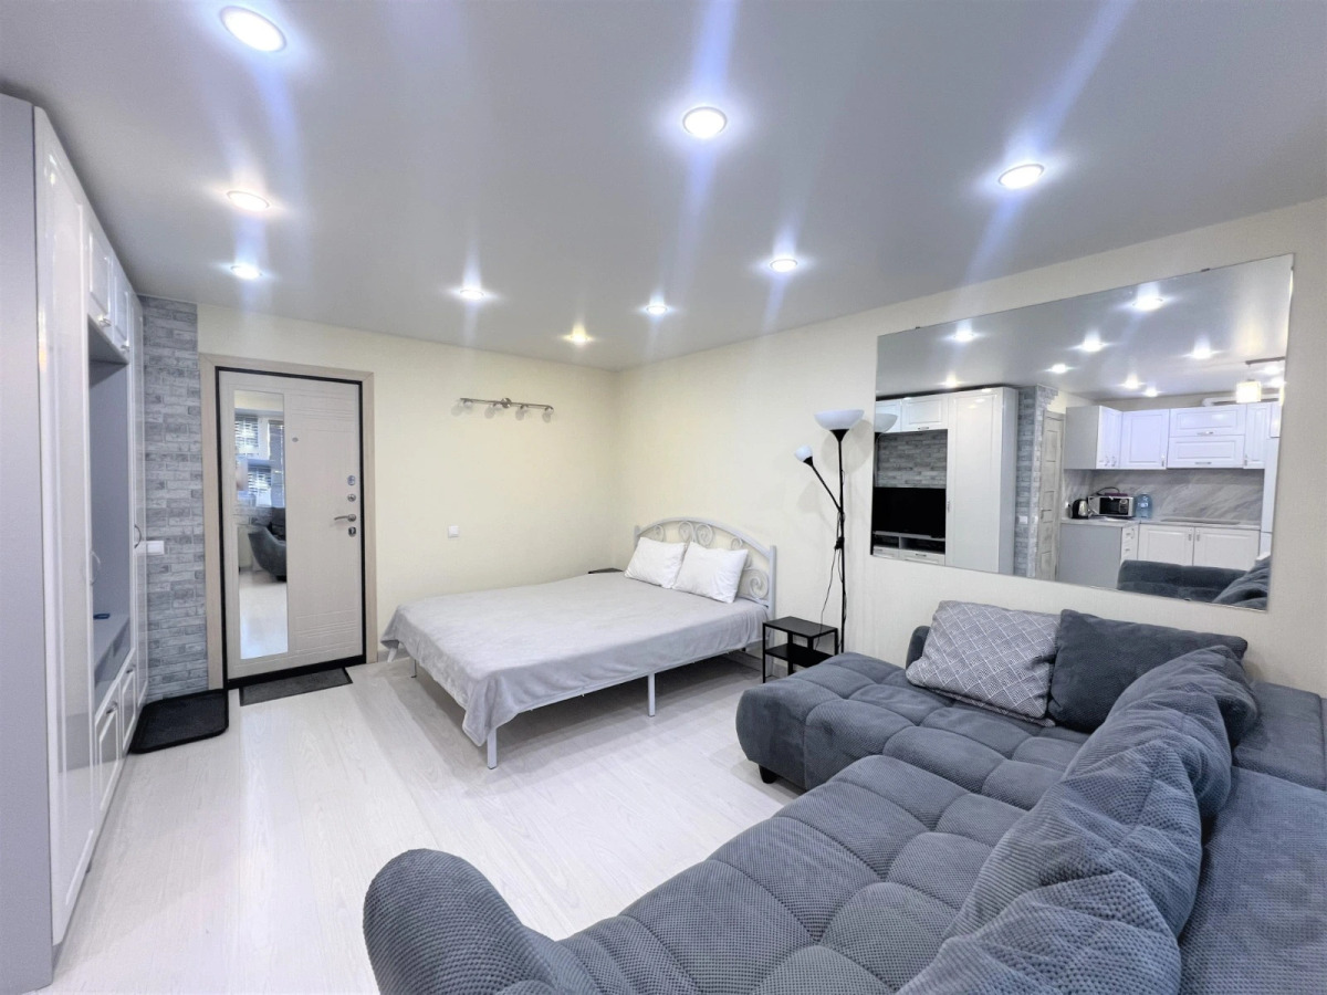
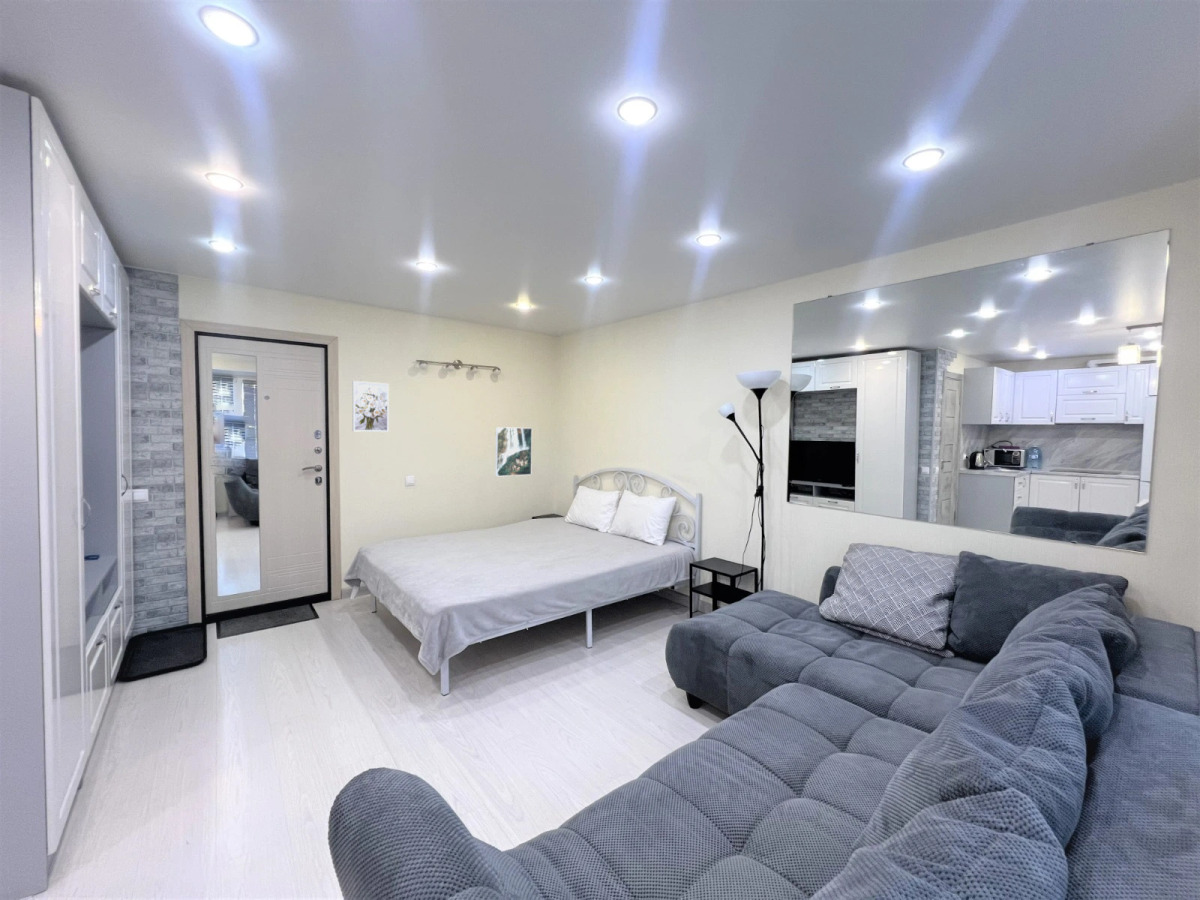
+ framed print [494,426,533,477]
+ wall art [352,380,390,433]
